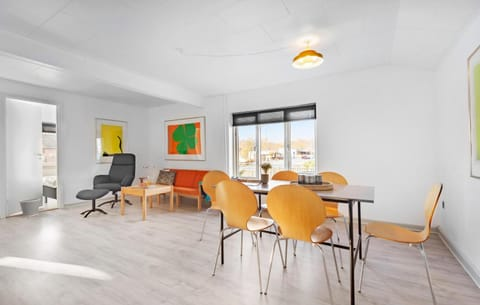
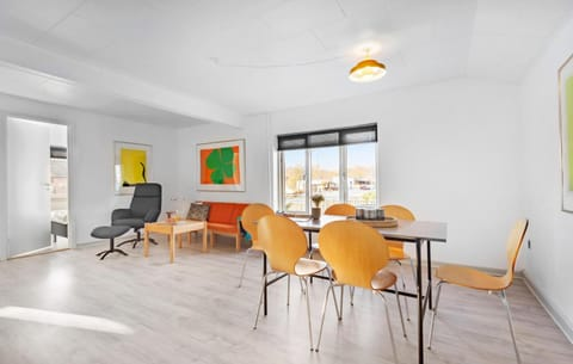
- wastebasket [18,197,42,218]
